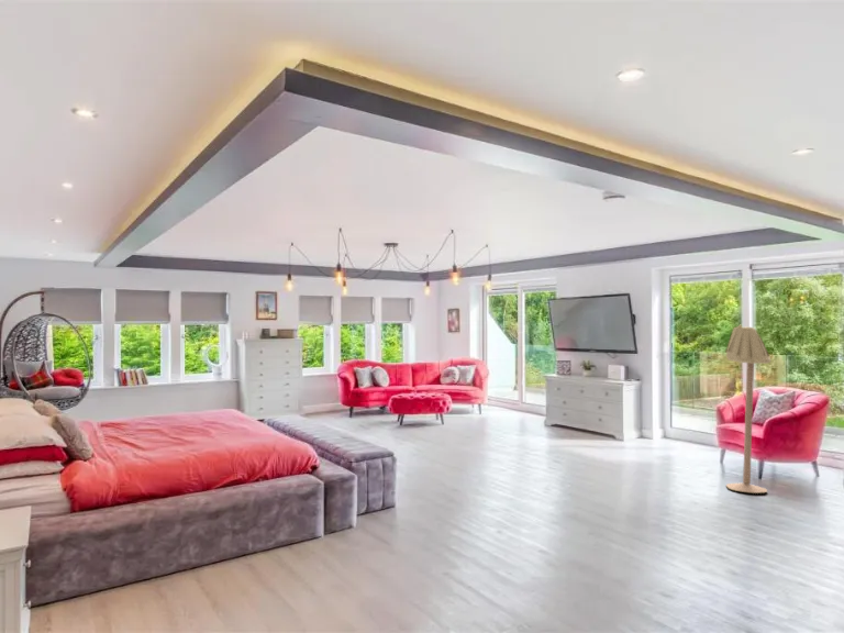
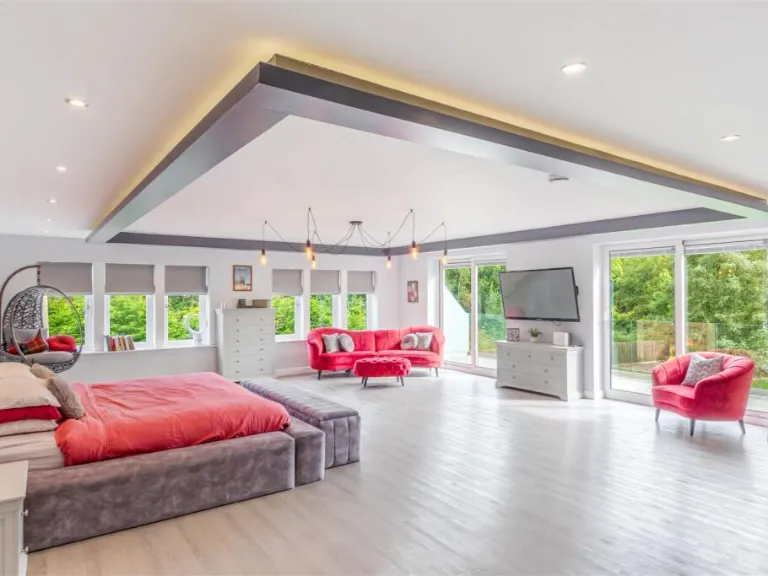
- floor lamp [724,324,771,495]
